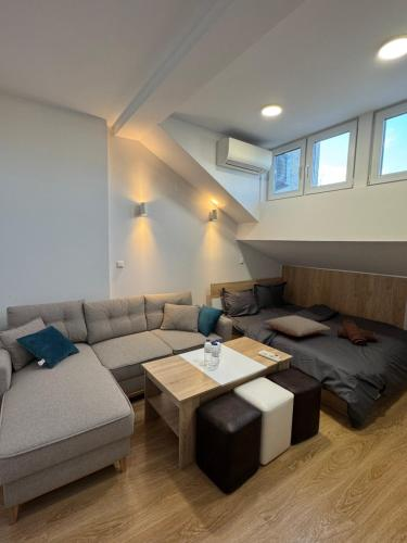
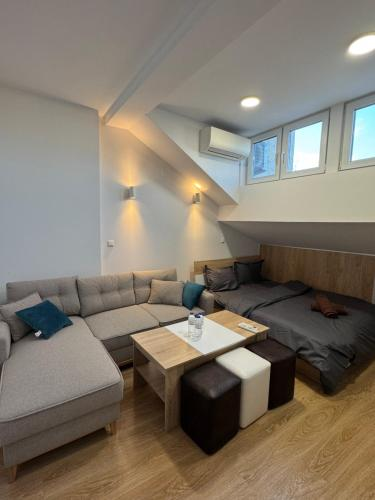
- pillow [263,315,331,338]
